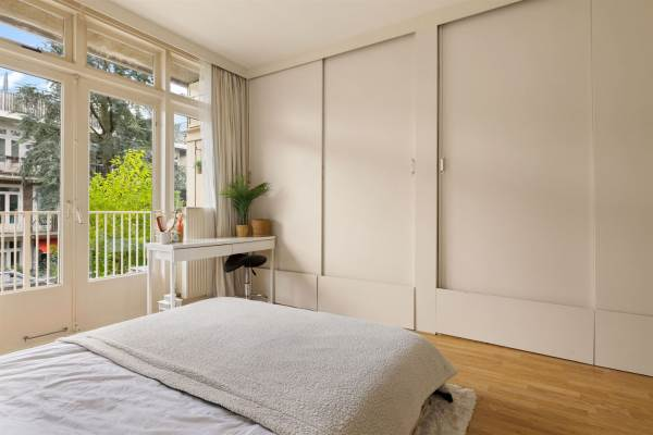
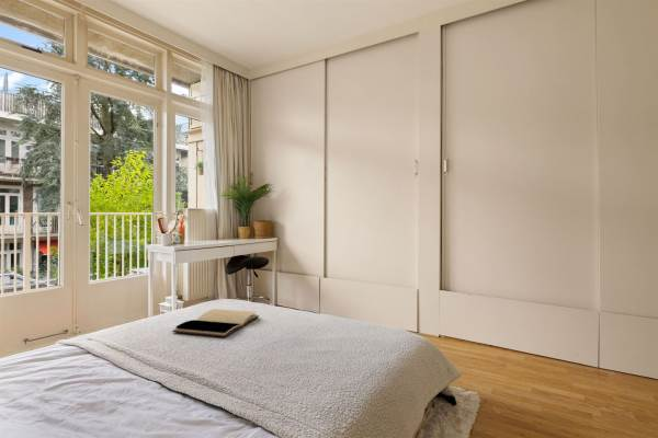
+ book [171,308,260,338]
